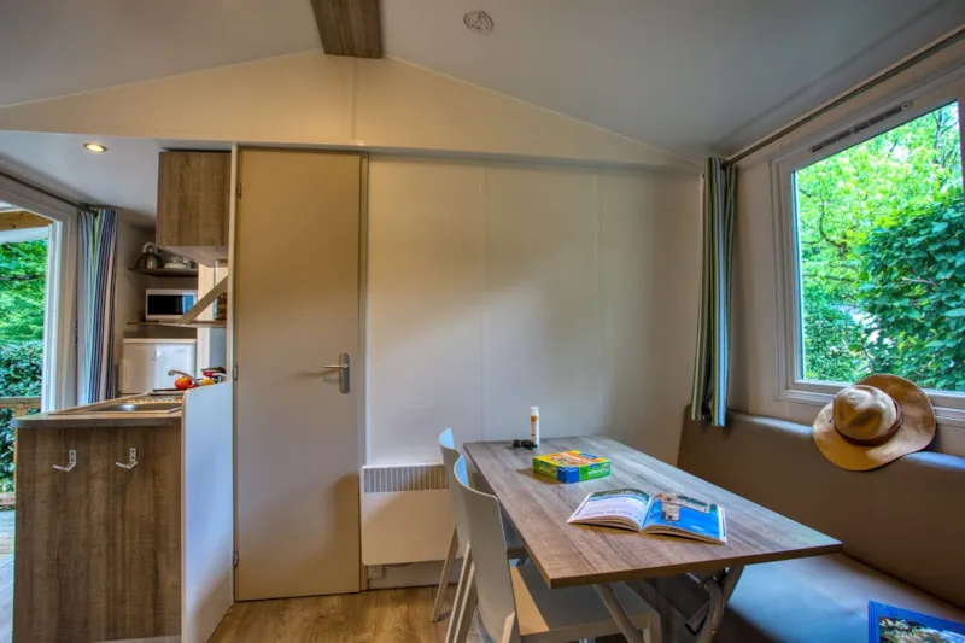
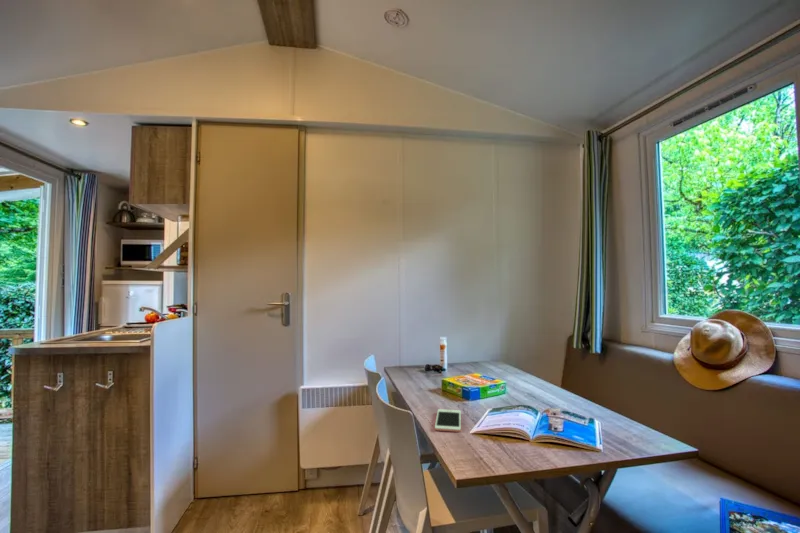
+ cell phone [434,408,462,433]
